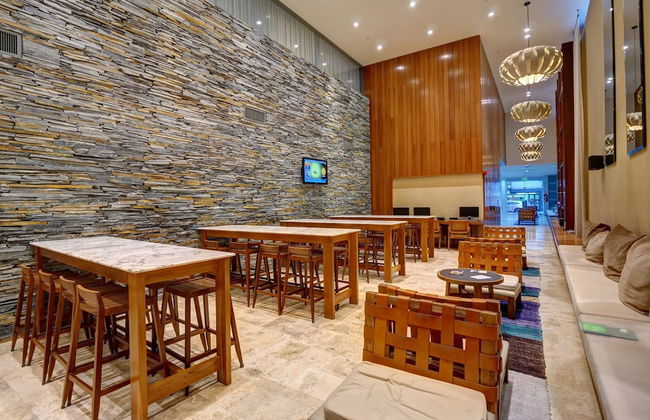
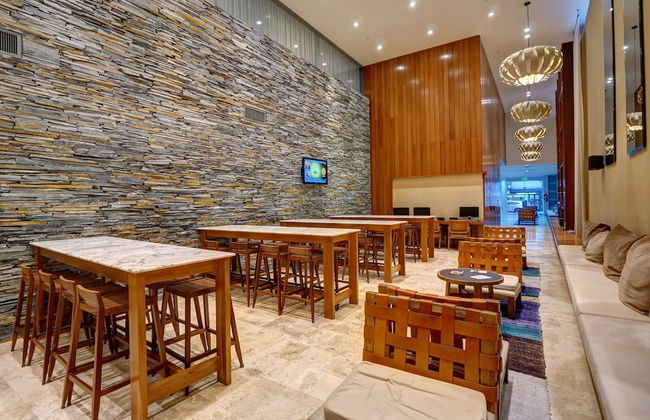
- tablet [576,320,639,341]
